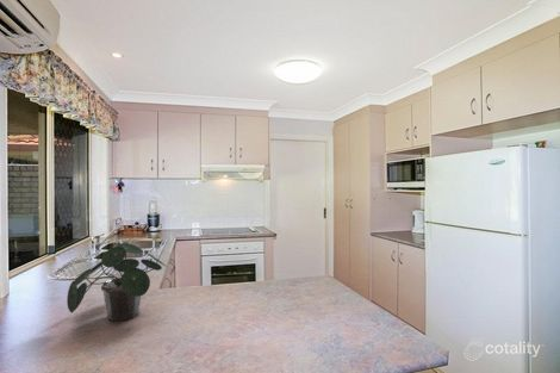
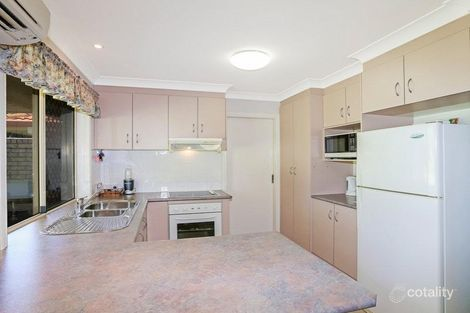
- potted plant [66,242,168,322]
